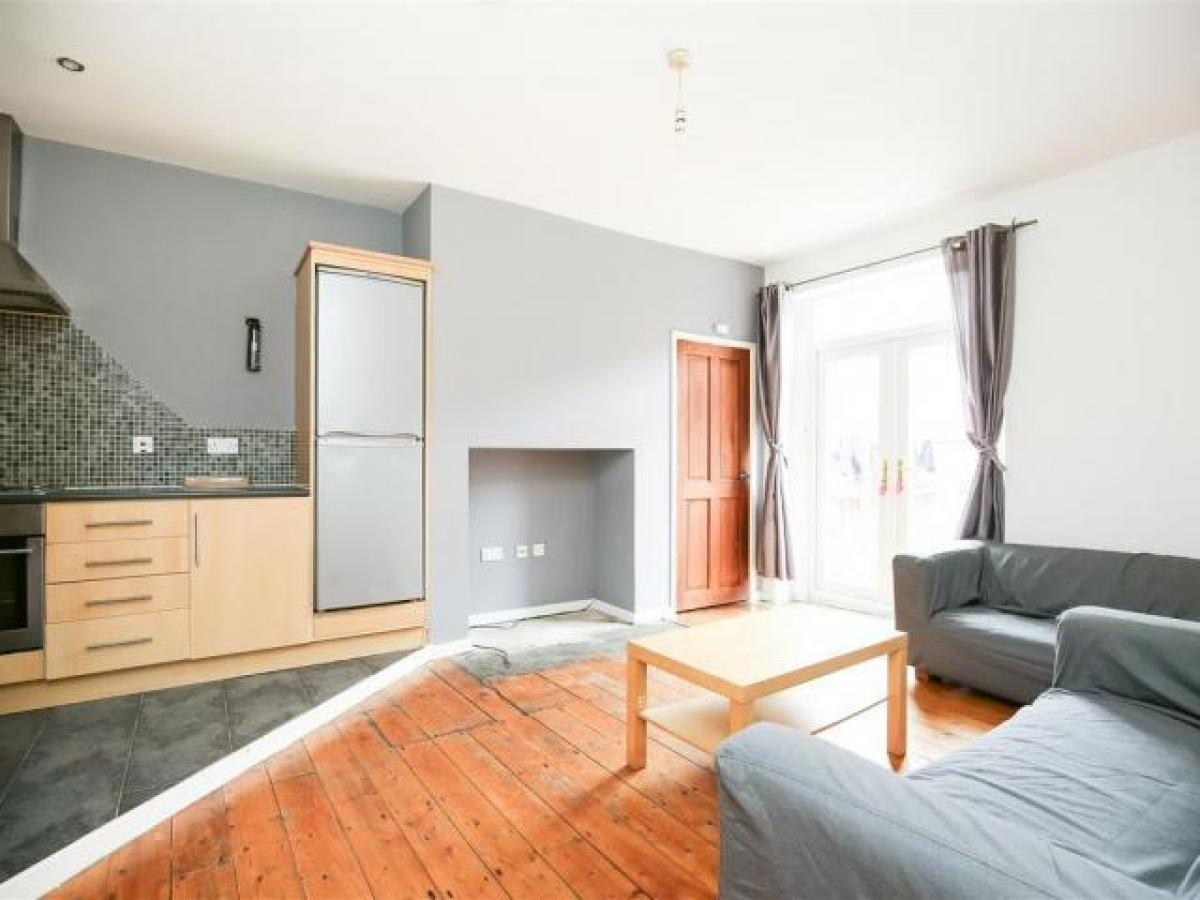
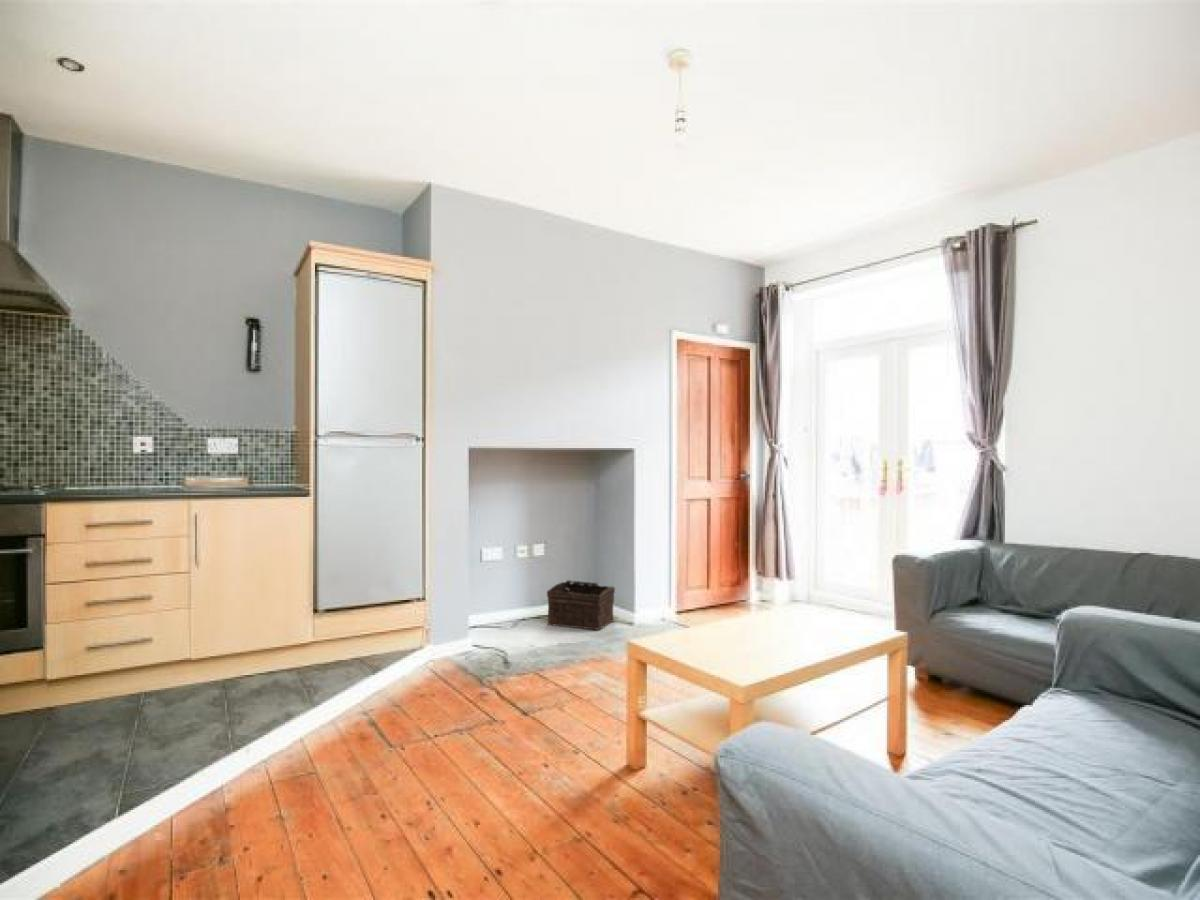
+ basket [546,579,616,631]
